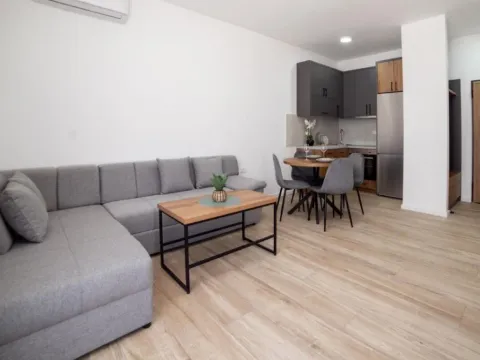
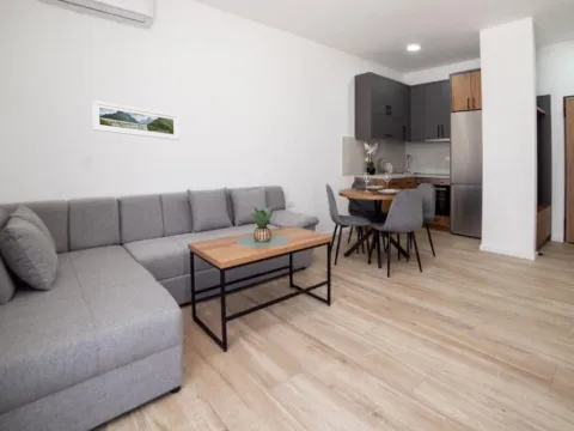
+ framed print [91,99,181,141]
